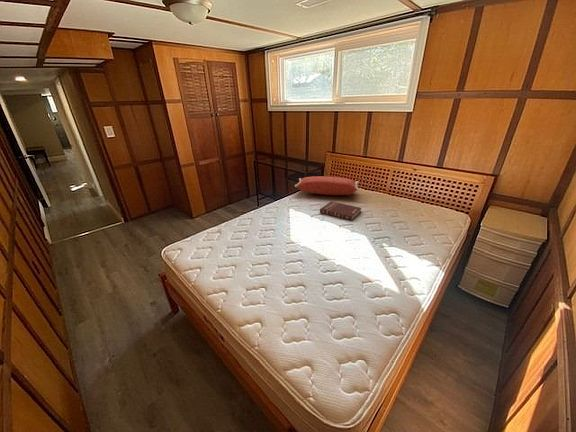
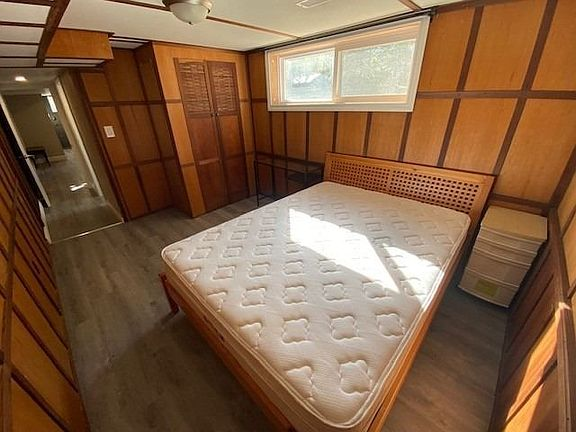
- pillow [294,175,360,196]
- book [319,200,362,221]
